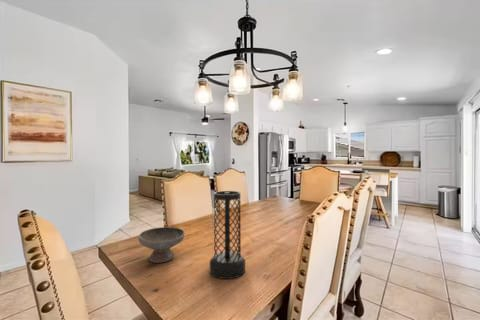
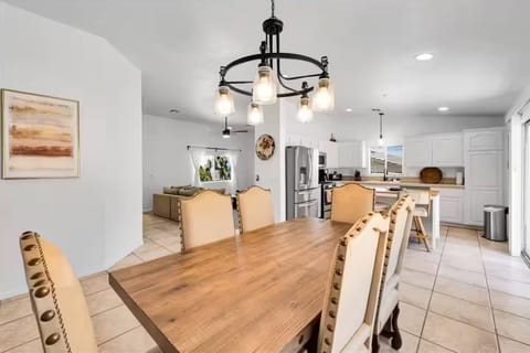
- bowl [137,226,186,264]
- vase [209,190,246,280]
